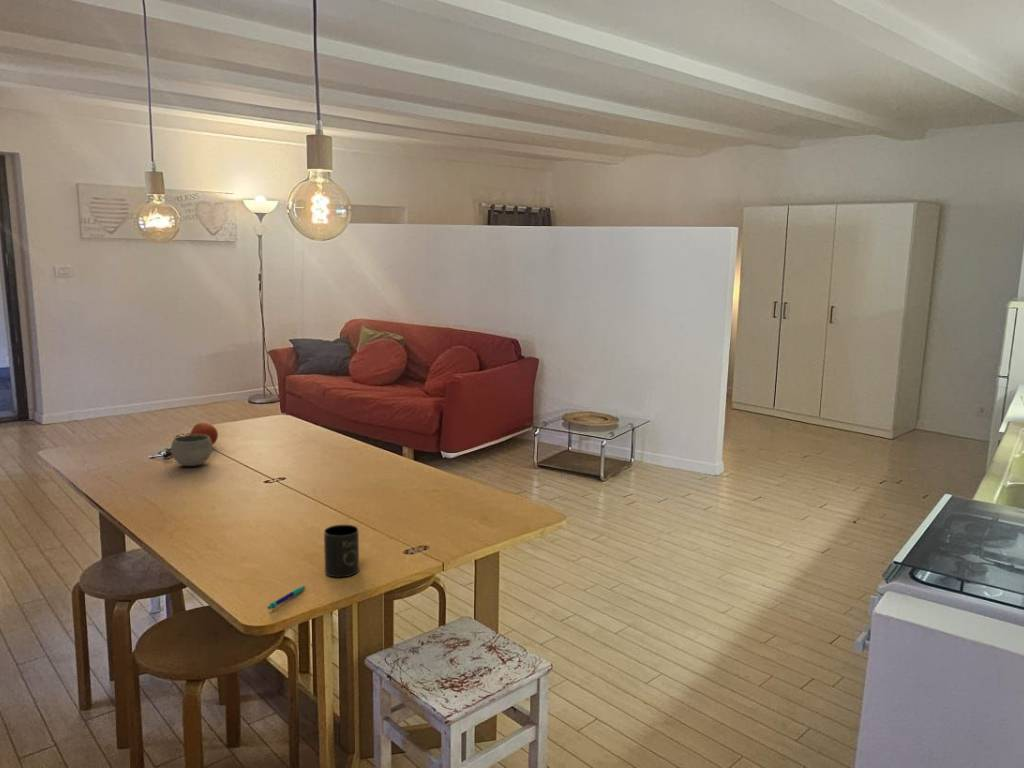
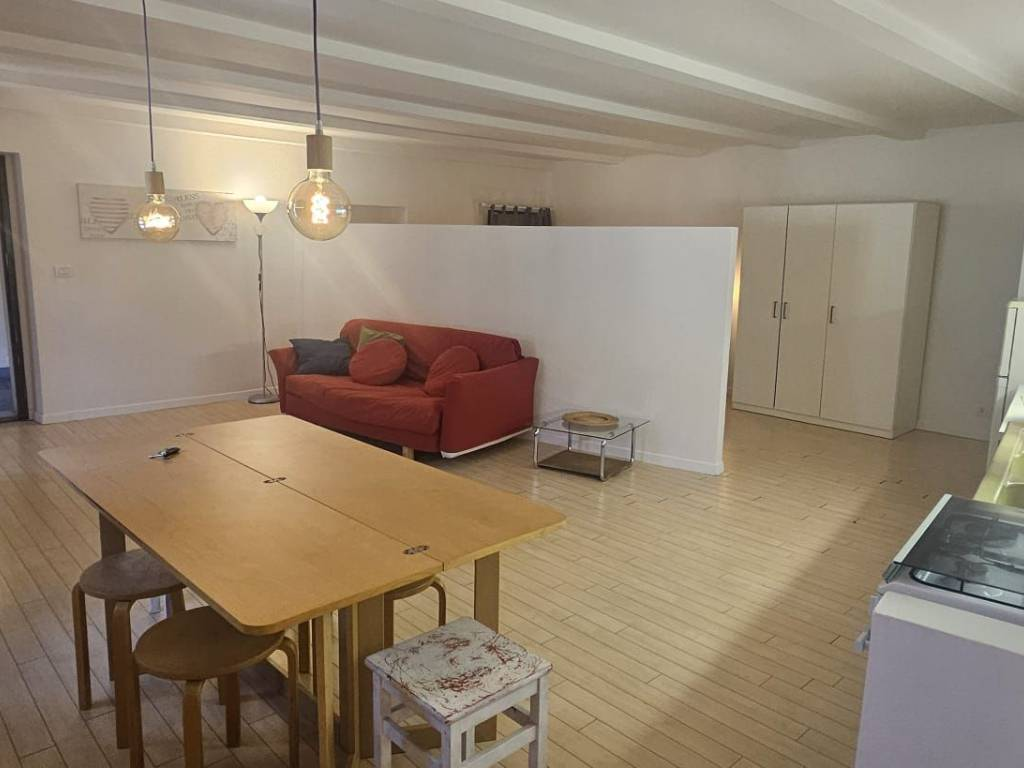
- fruit [189,422,219,446]
- bowl [170,434,213,467]
- pen [266,585,307,611]
- mug [323,524,360,578]
